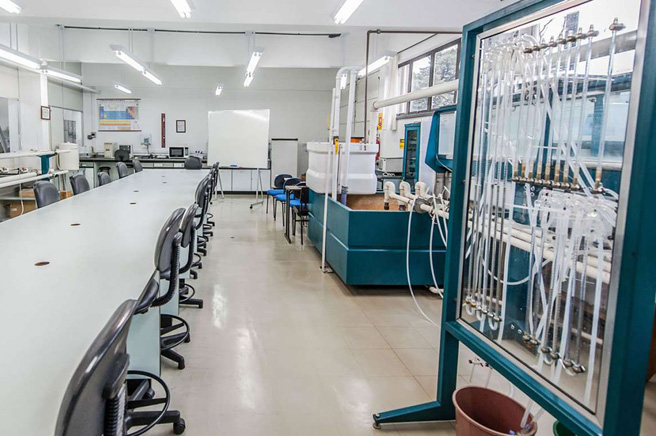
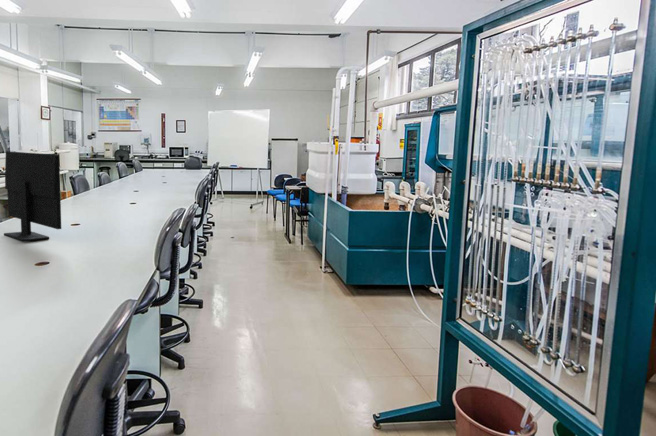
+ computer monitor [3,150,62,243]
